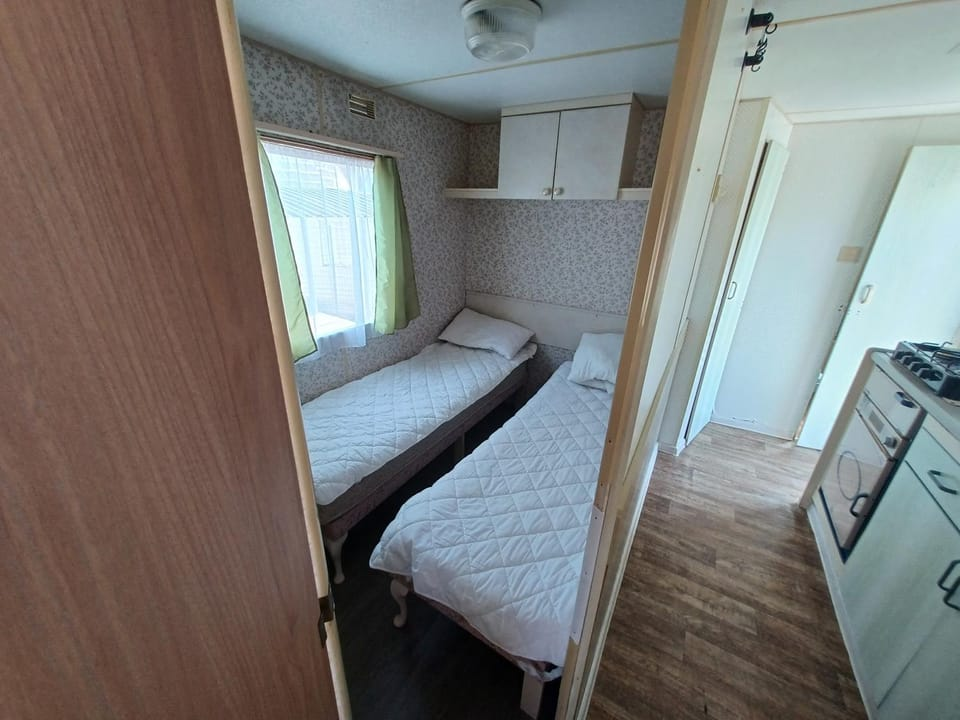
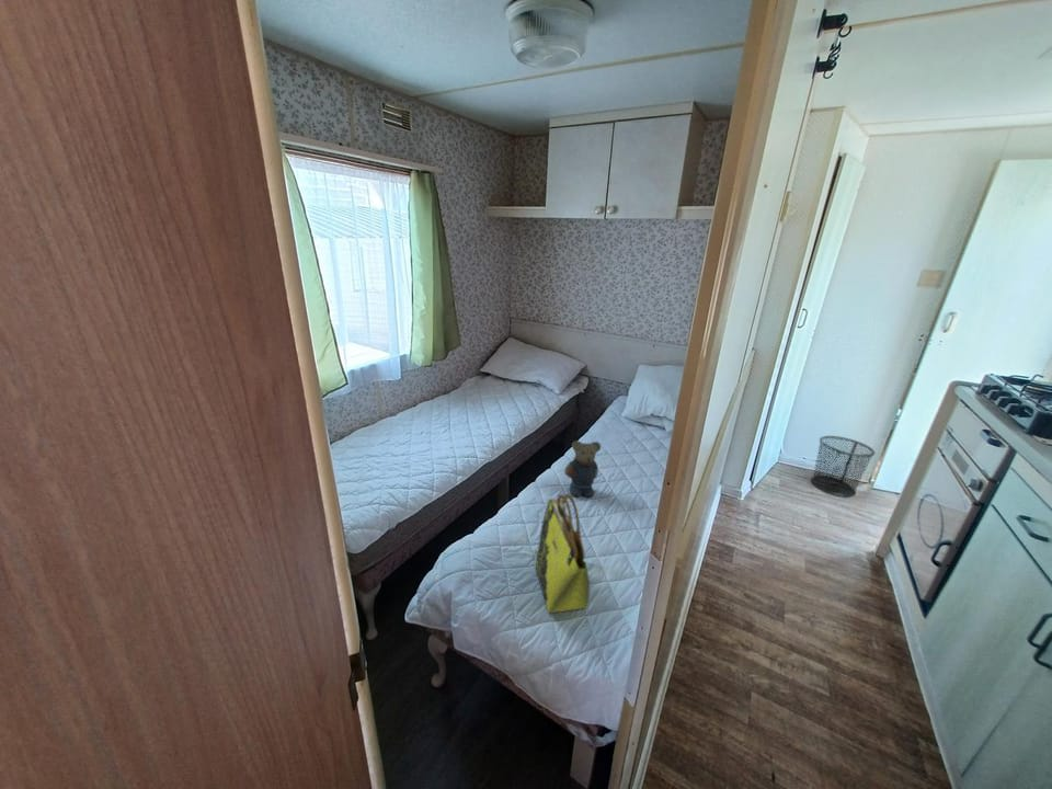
+ tote bag [535,493,591,614]
+ teddy bear [564,439,602,498]
+ waste bin [810,435,876,498]
